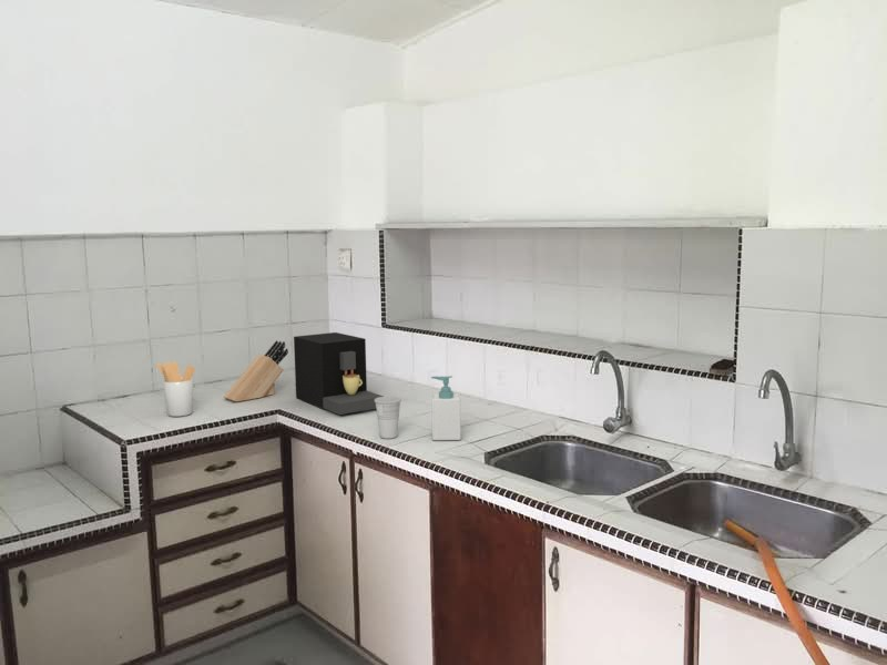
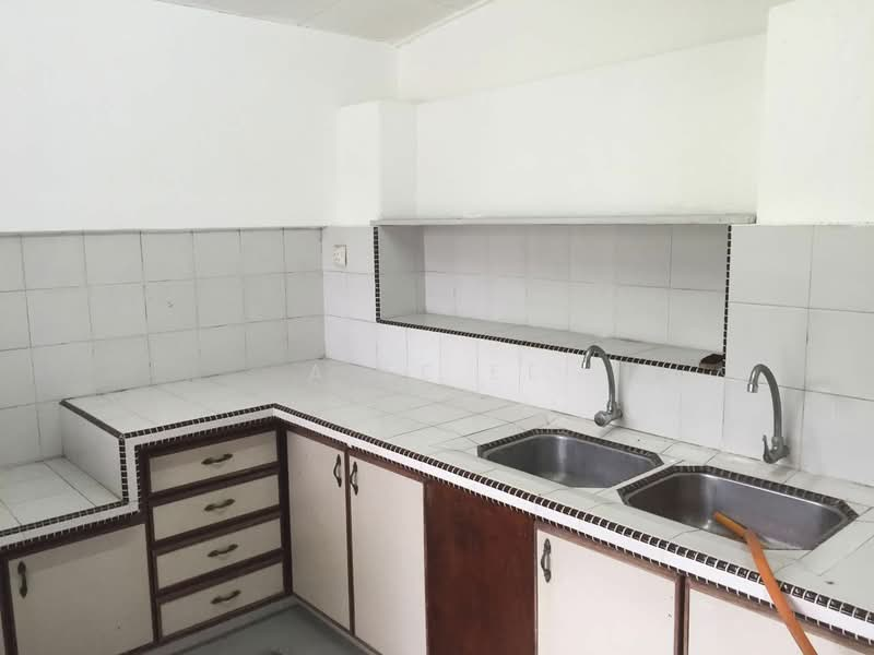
- cup [375,396,402,440]
- coffee maker [293,331,385,416]
- utensil holder [155,360,196,418]
- knife block [223,339,289,403]
- soap bottle [430,375,462,441]
